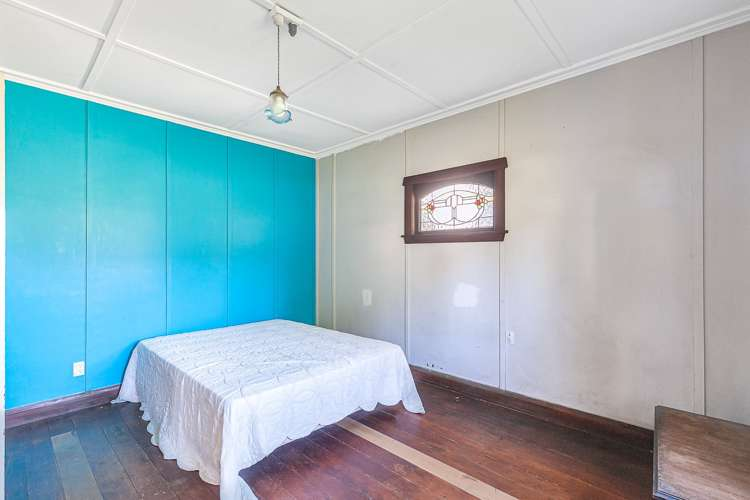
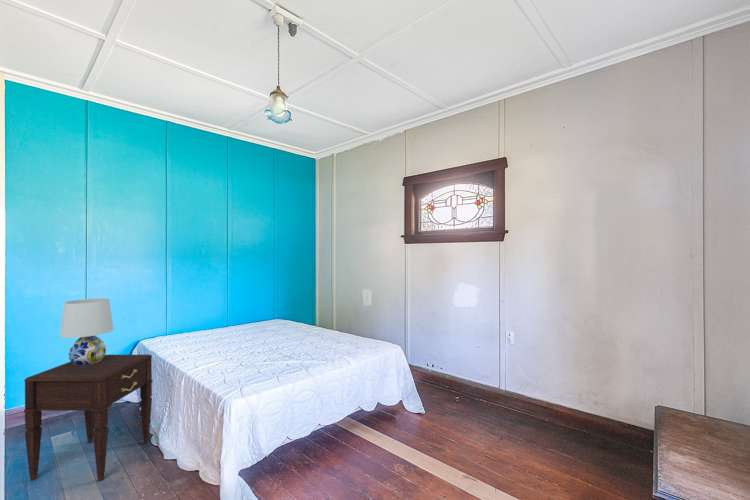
+ nightstand [23,354,154,482]
+ table lamp [59,297,115,365]
